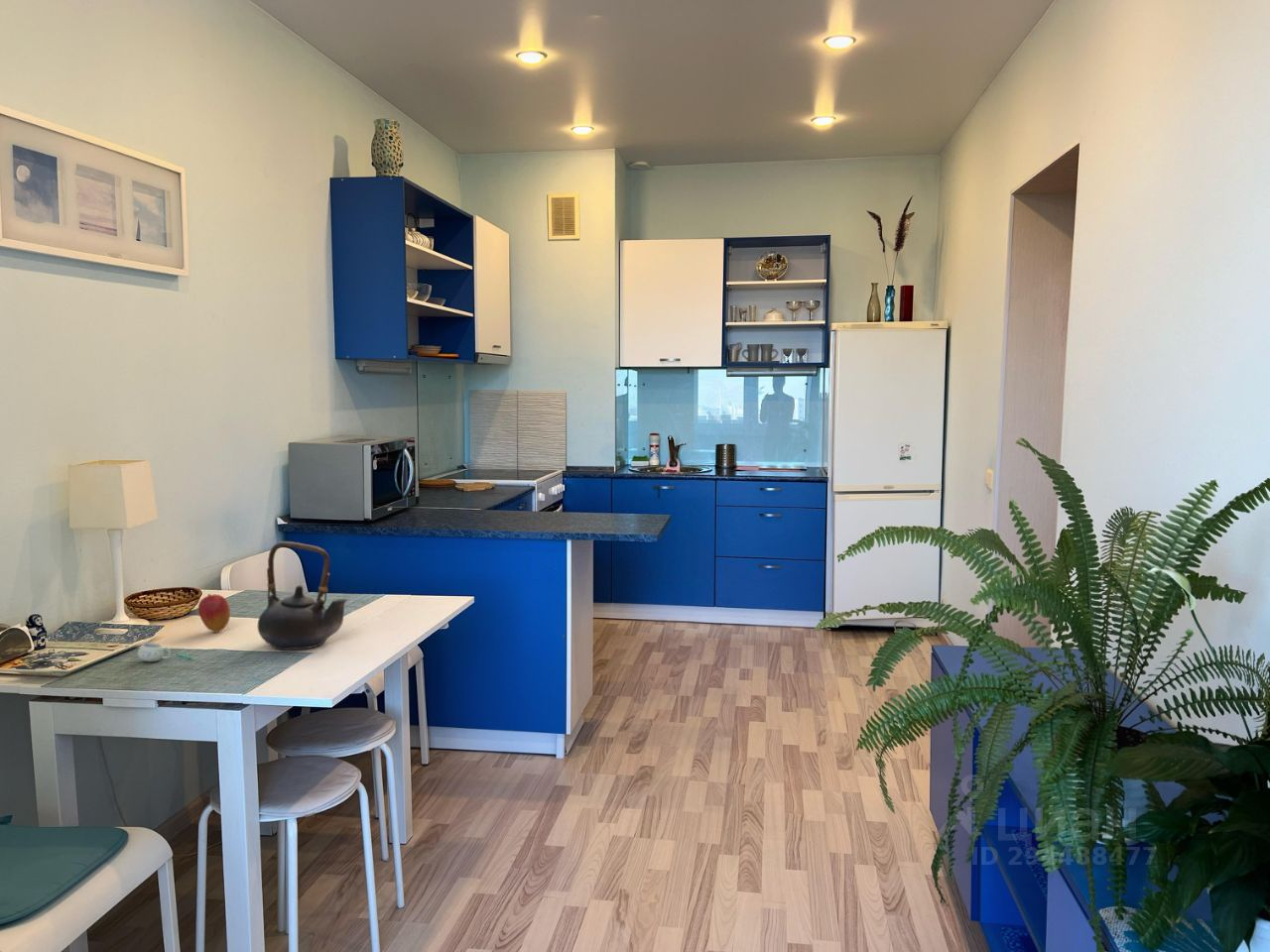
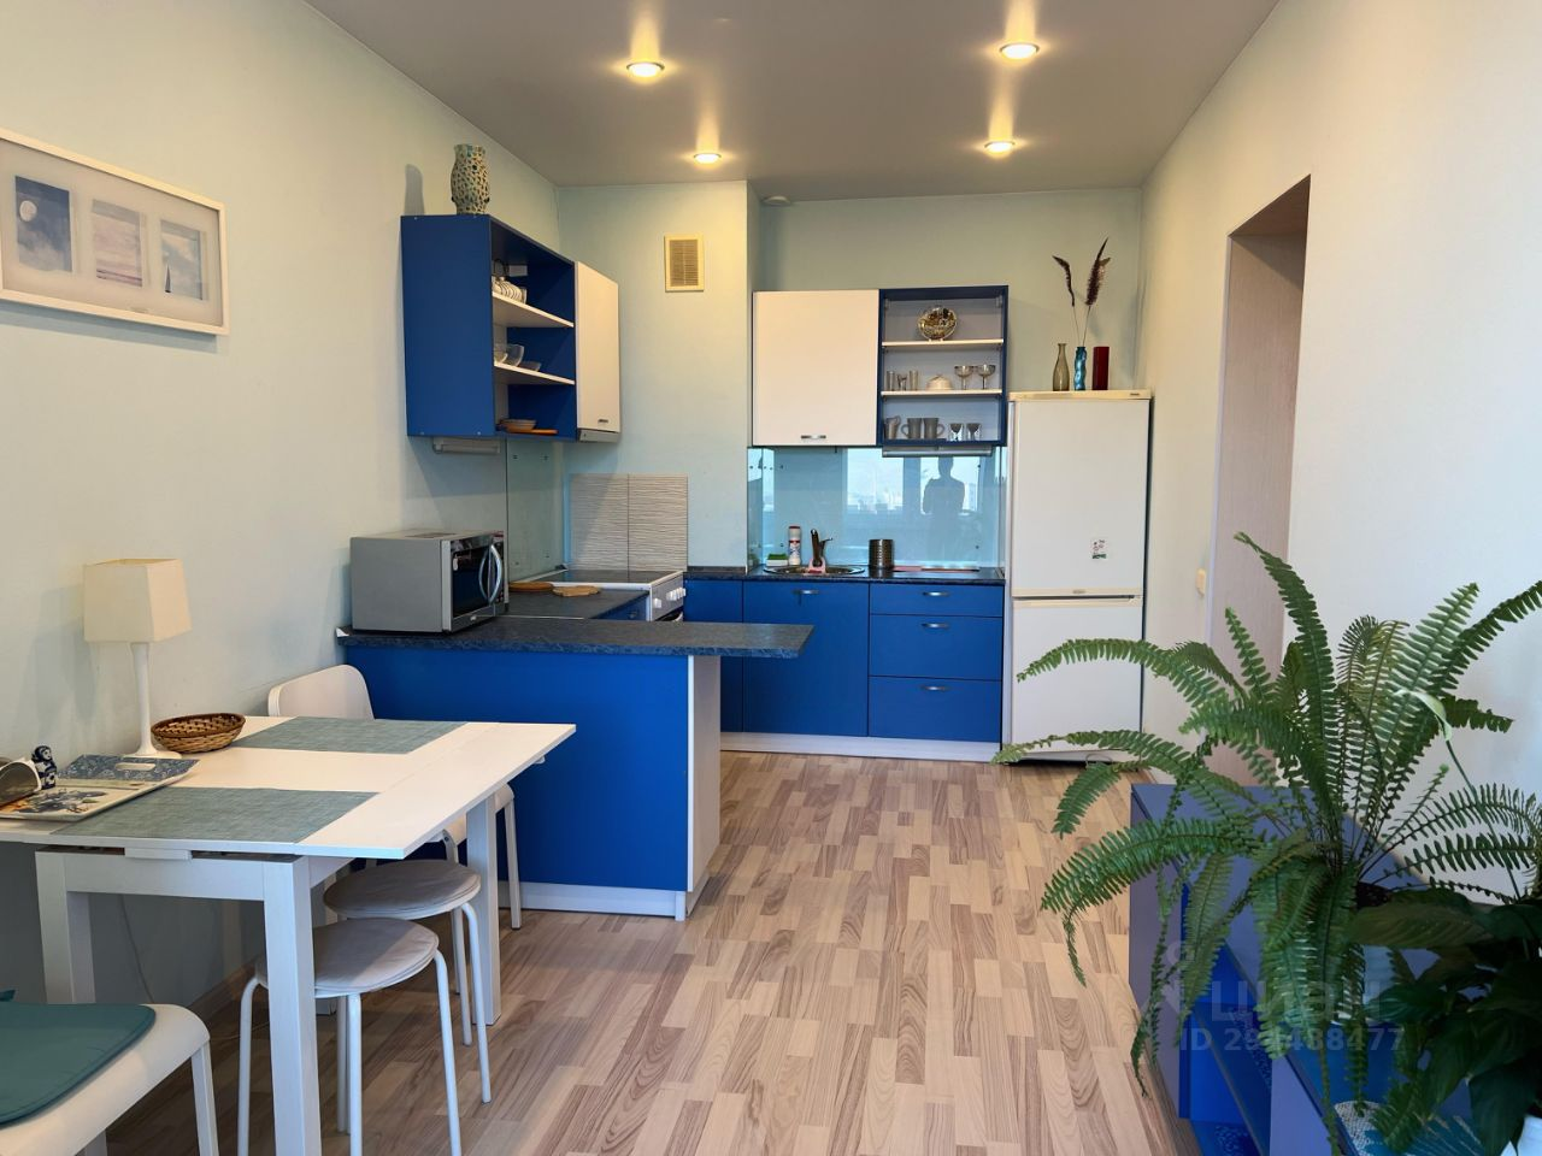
- fruit [197,593,231,633]
- teapot [257,540,349,651]
- mug [136,642,193,662]
